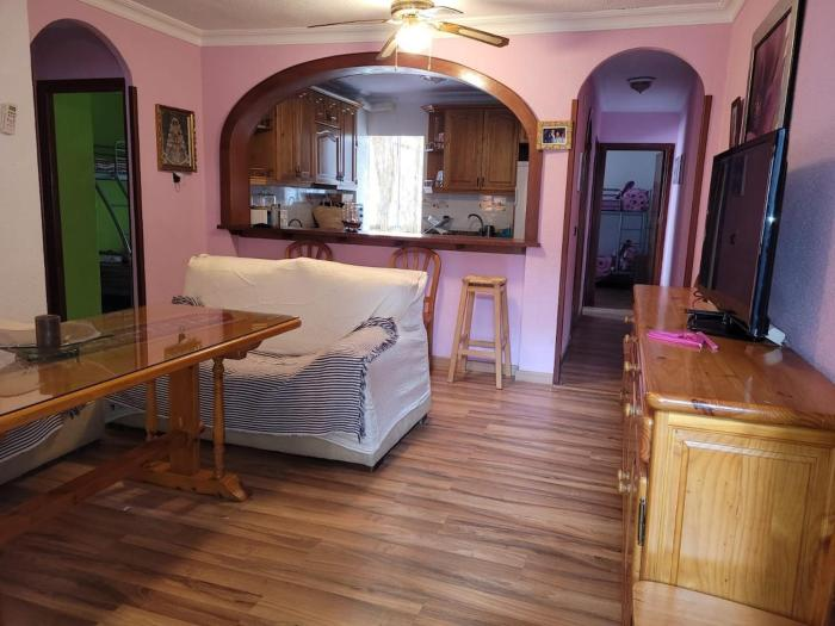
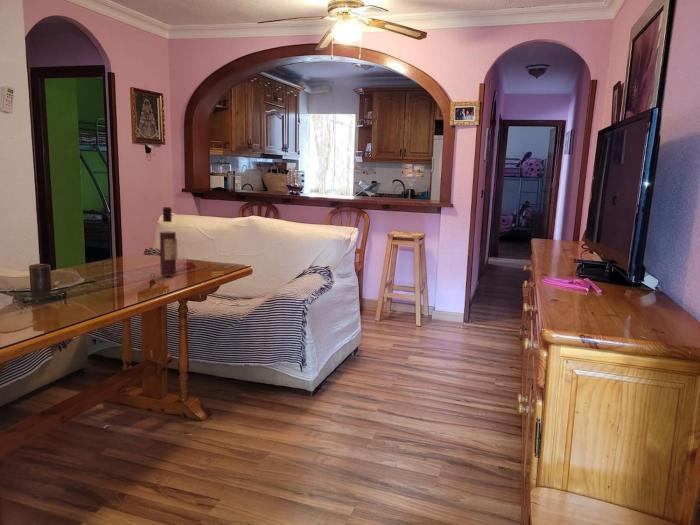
+ wine bottle [159,206,178,277]
